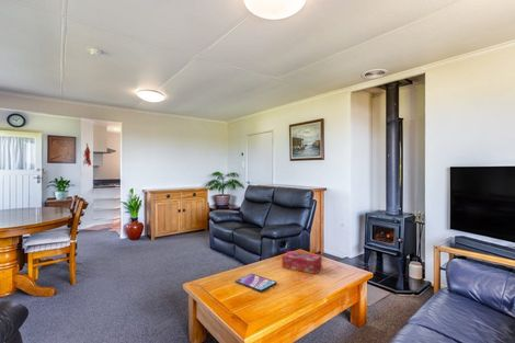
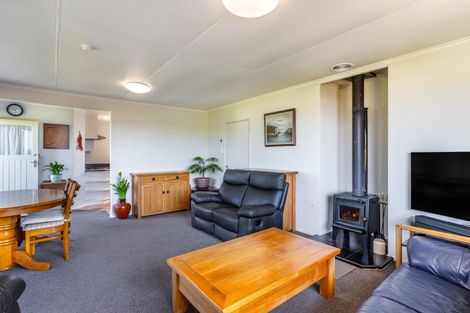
- video game case [234,273,278,293]
- tissue box [281,250,323,275]
